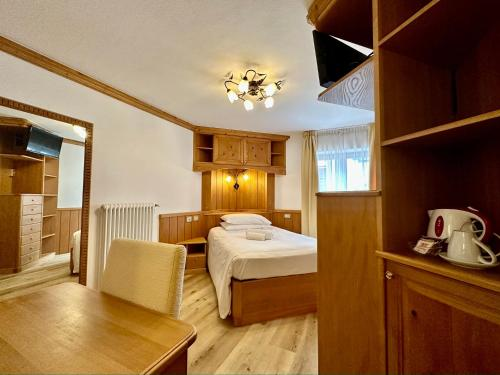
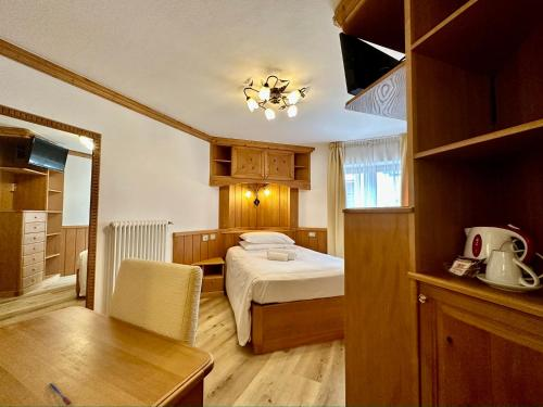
+ pen [49,382,73,406]
